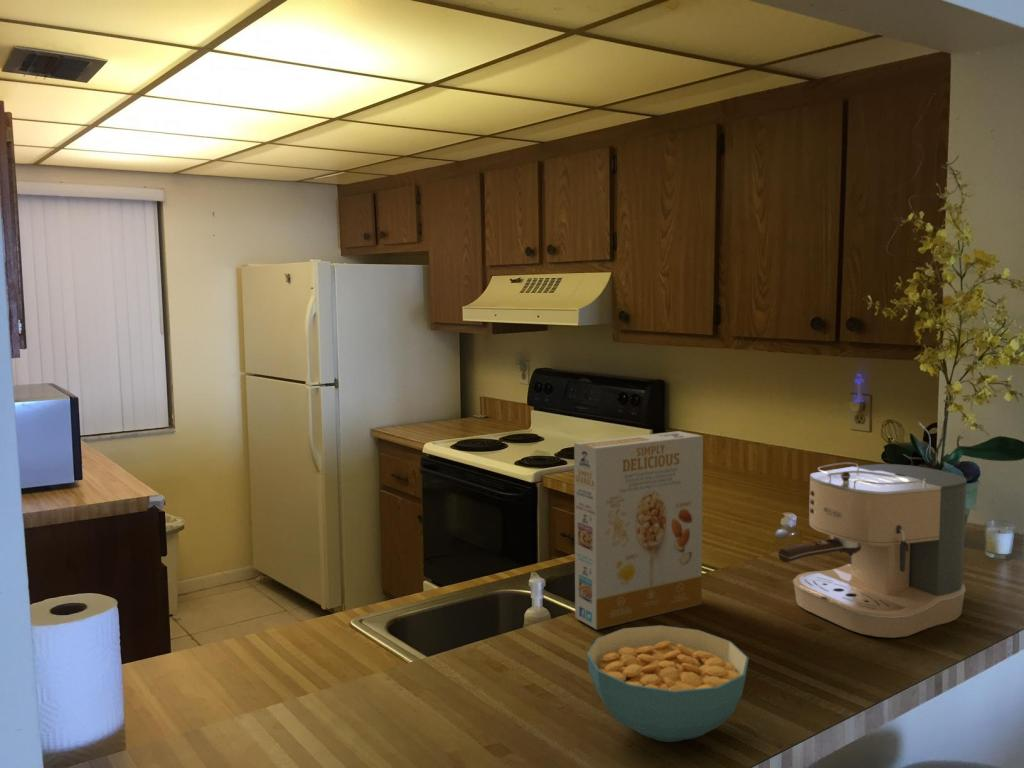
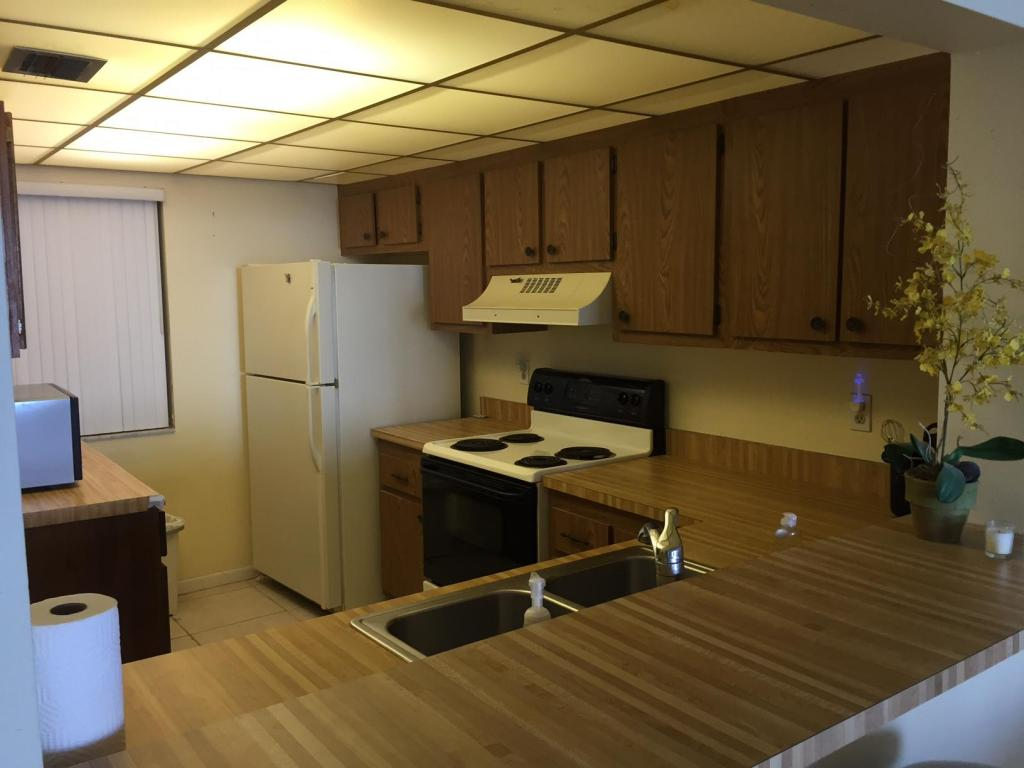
- cereal box [573,430,704,631]
- cereal bowl [586,624,750,743]
- coffee maker [777,461,968,639]
